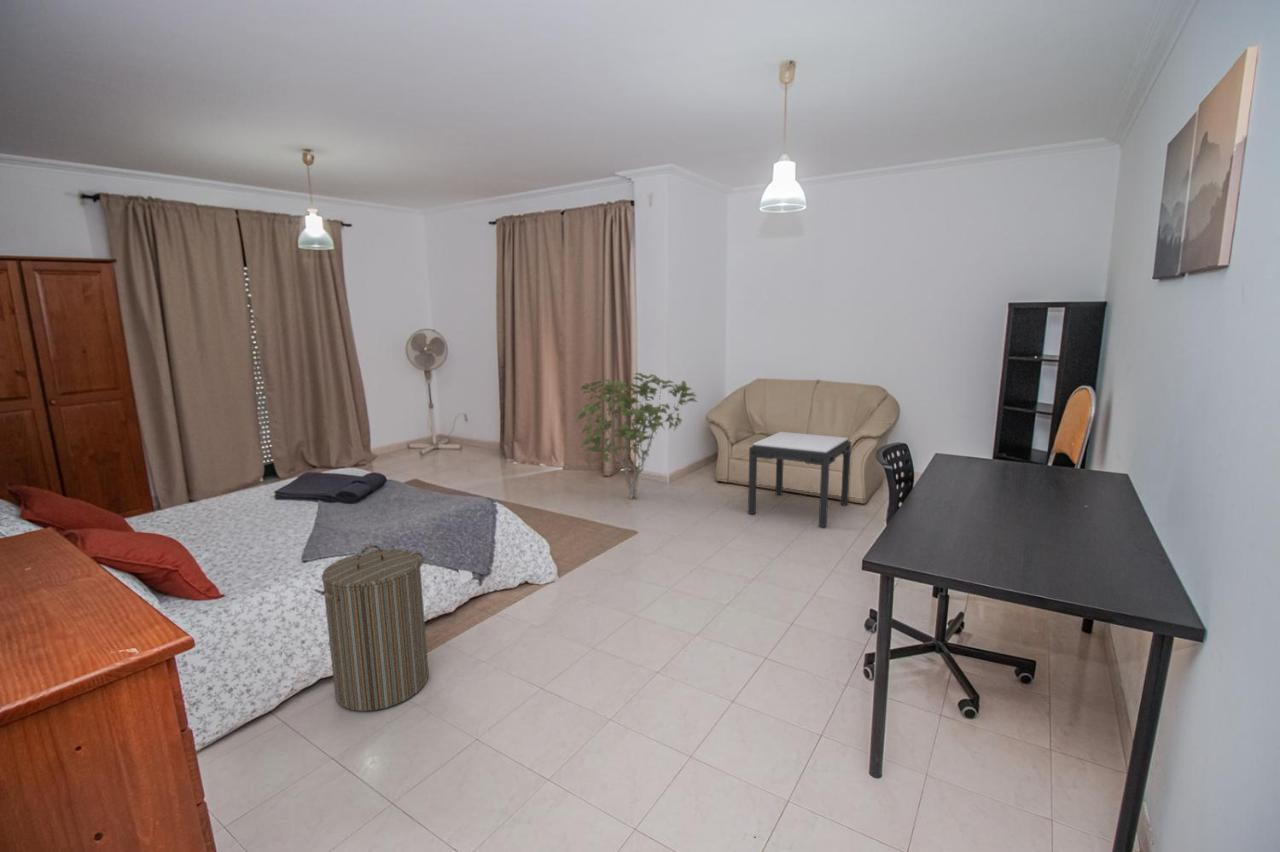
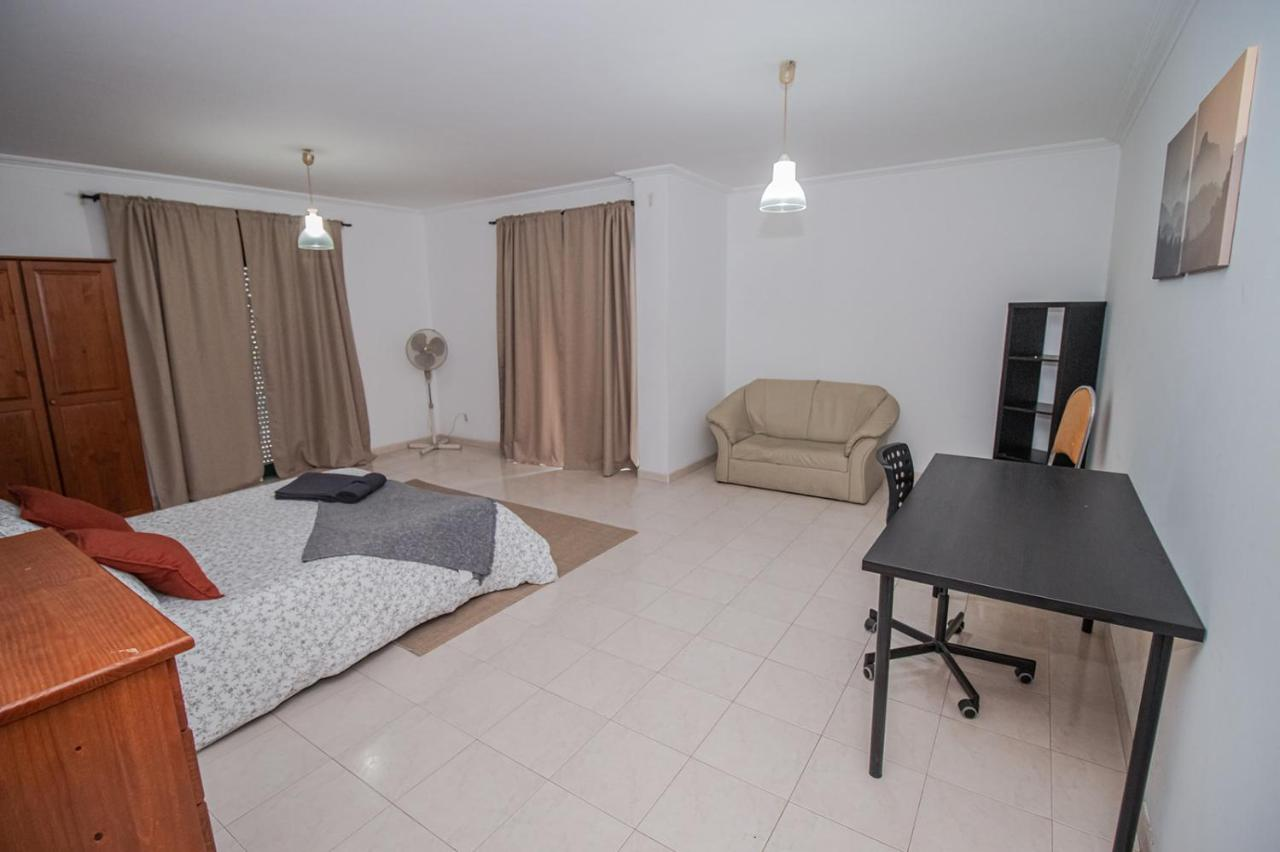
- shrub [574,372,699,500]
- laundry hamper [314,544,429,712]
- side table [747,431,852,528]
